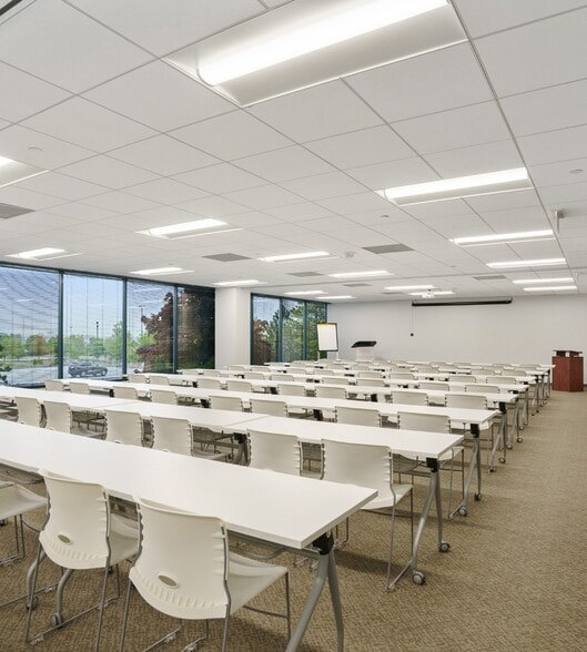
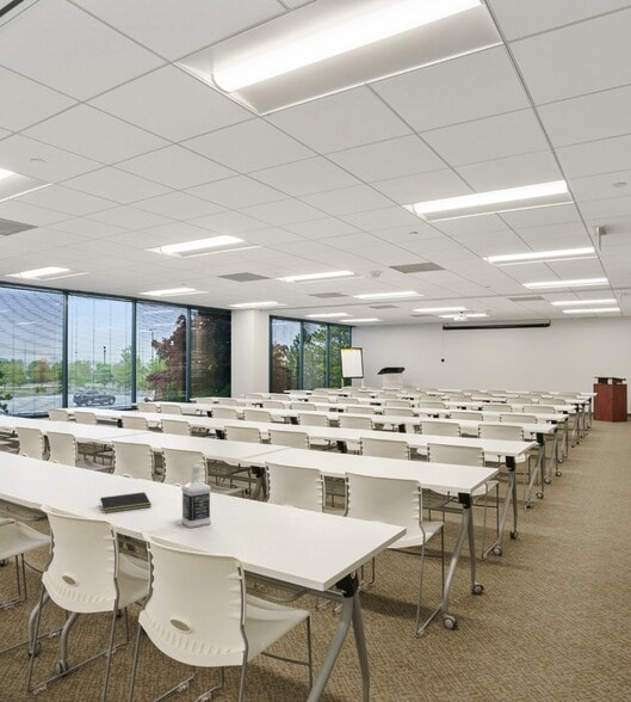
+ bottle [180,463,212,529]
+ notepad [98,491,153,515]
